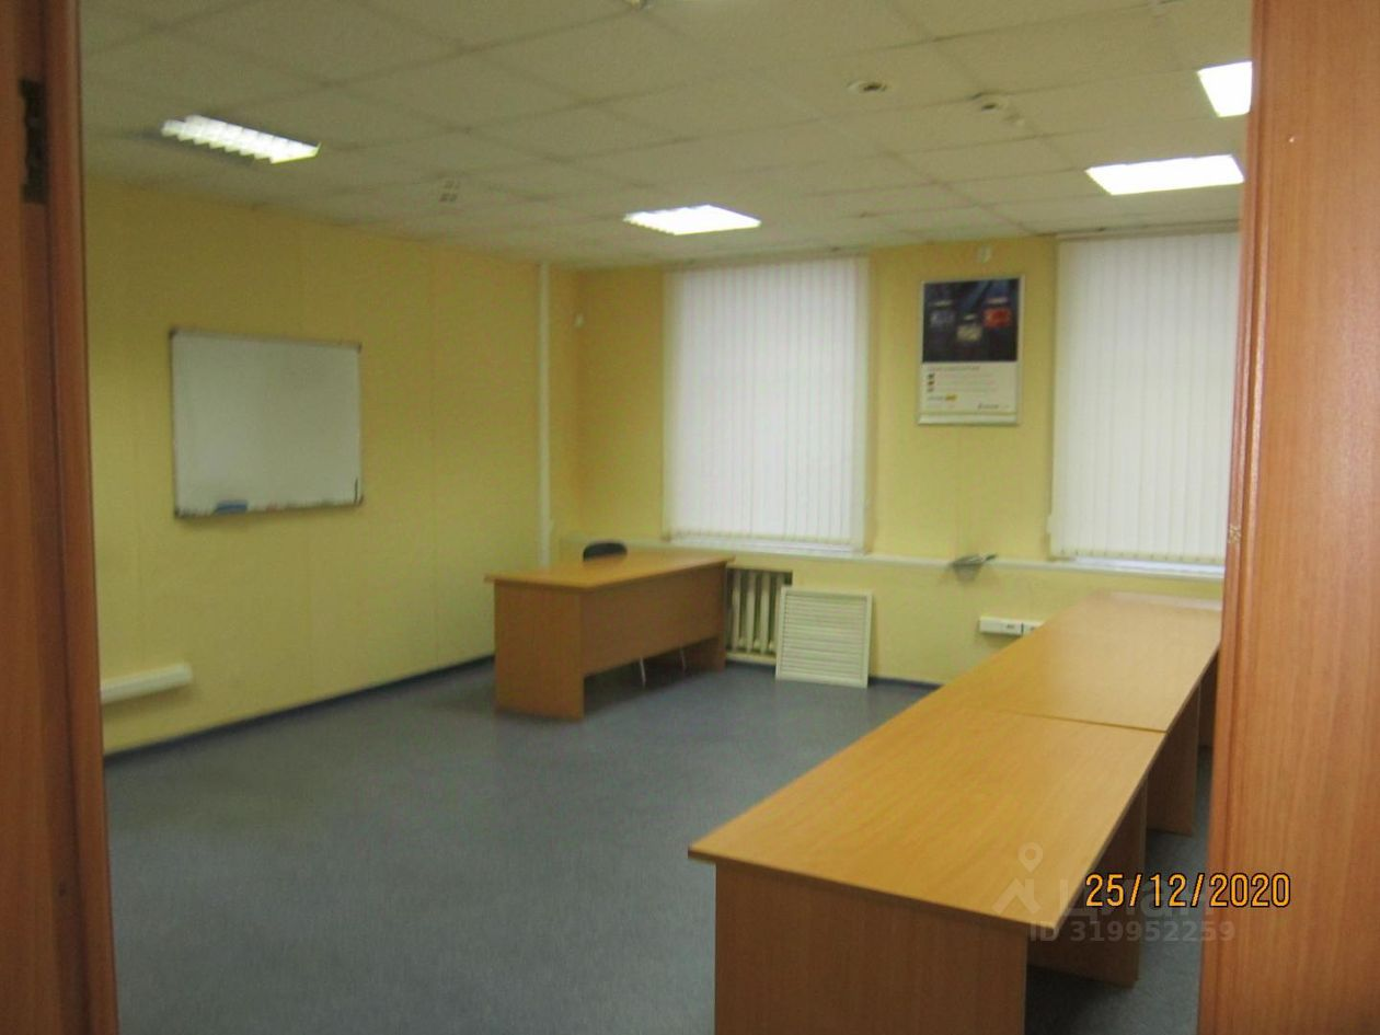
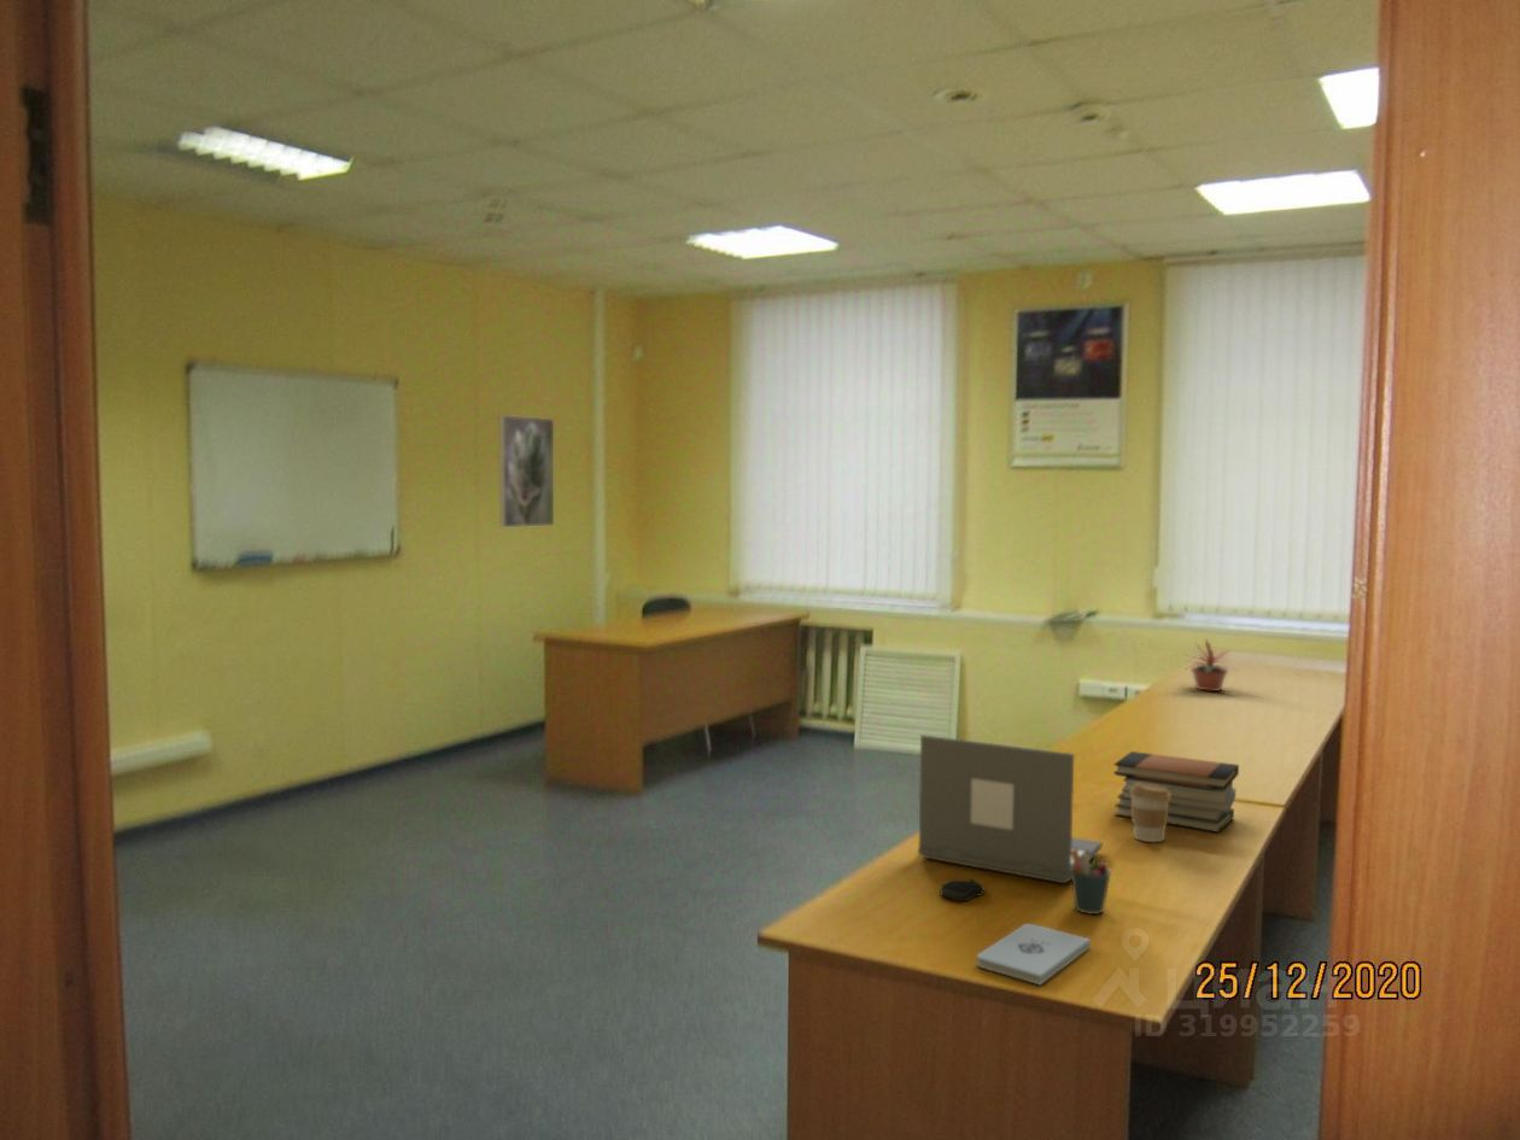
+ potted plant [1181,637,1241,692]
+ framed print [498,414,555,528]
+ laptop [917,733,1104,884]
+ notepad [976,923,1092,987]
+ pen holder [1070,850,1112,916]
+ book stack [1112,750,1240,834]
+ coffee cup [1130,783,1171,843]
+ computer mouse [940,878,986,902]
